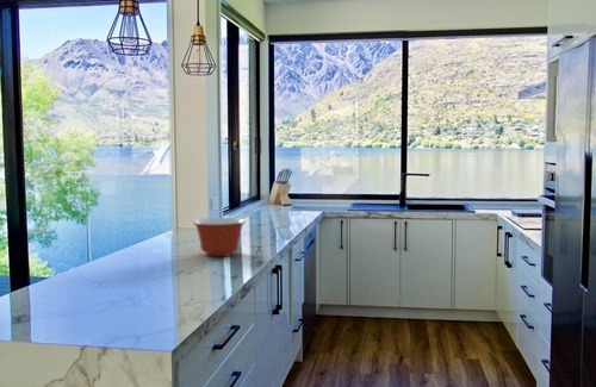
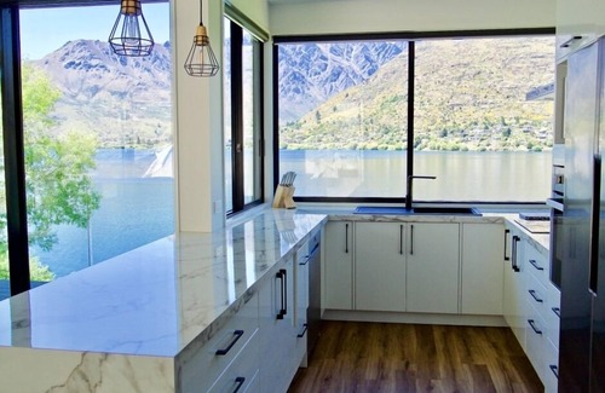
- mixing bowl [192,217,247,257]
